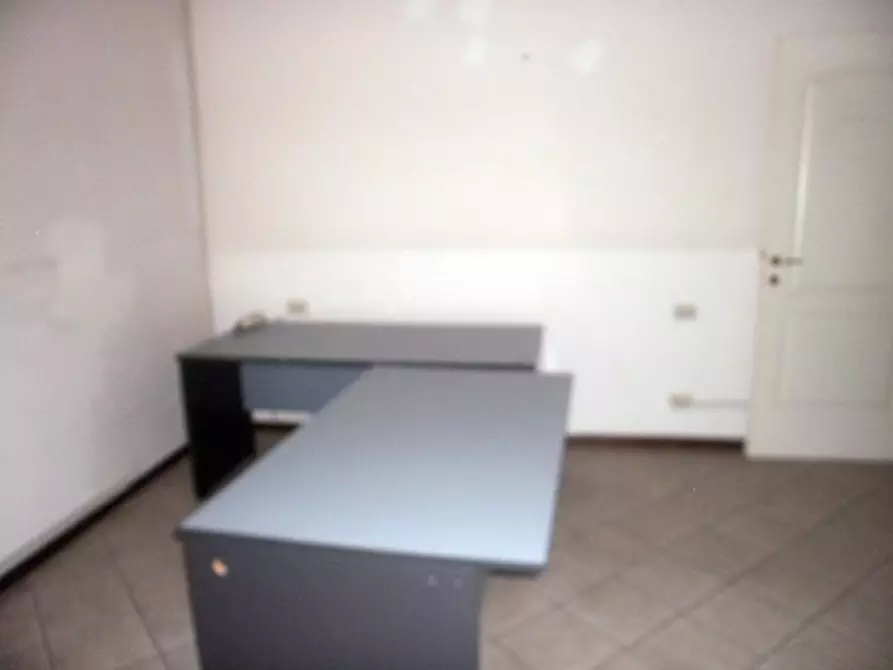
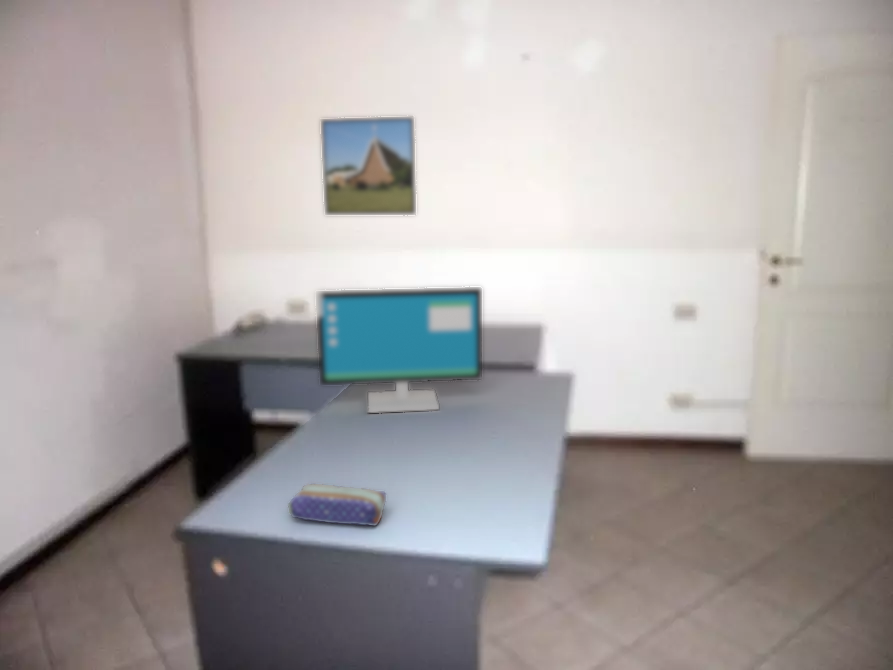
+ pencil case [287,483,387,527]
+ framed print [320,116,417,216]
+ computer monitor [315,286,483,414]
